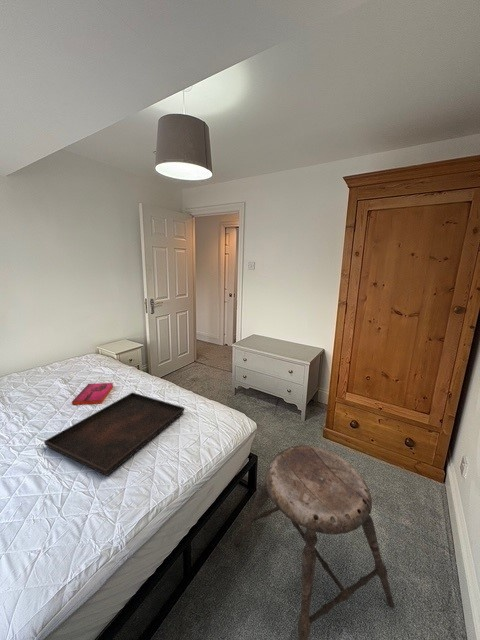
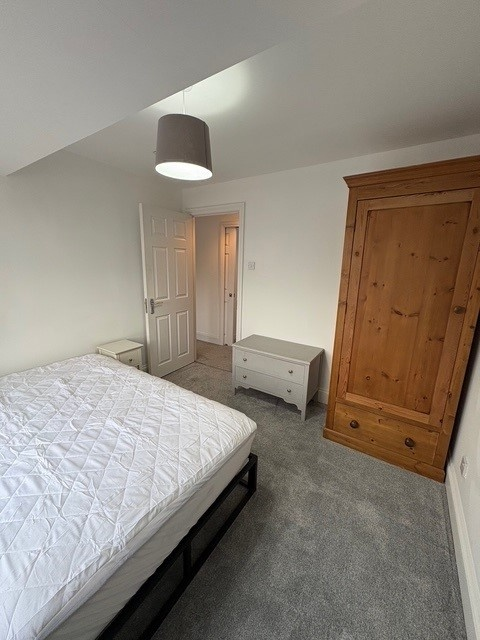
- hardback book [71,382,115,406]
- serving tray [43,391,186,477]
- stool [233,445,395,640]
